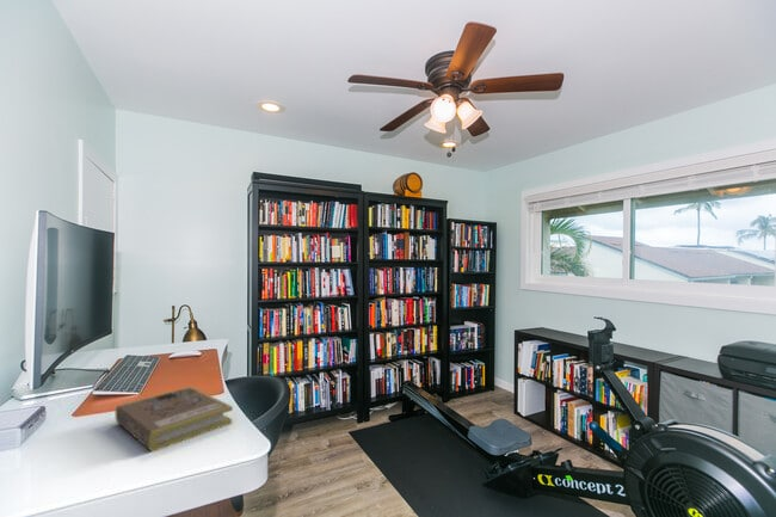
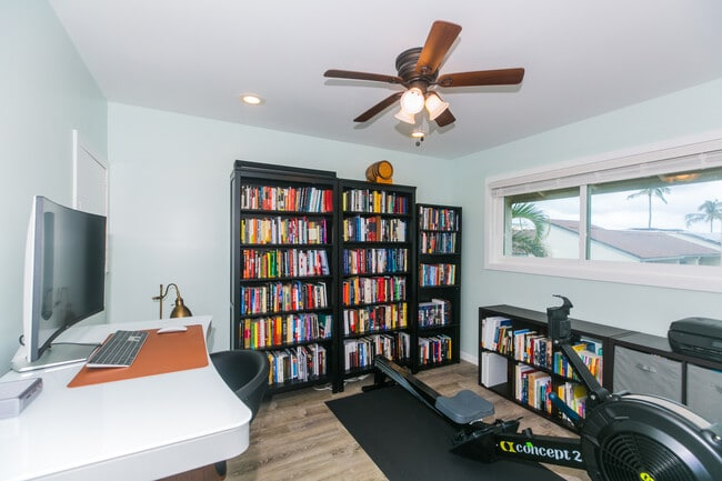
- book [113,386,234,453]
